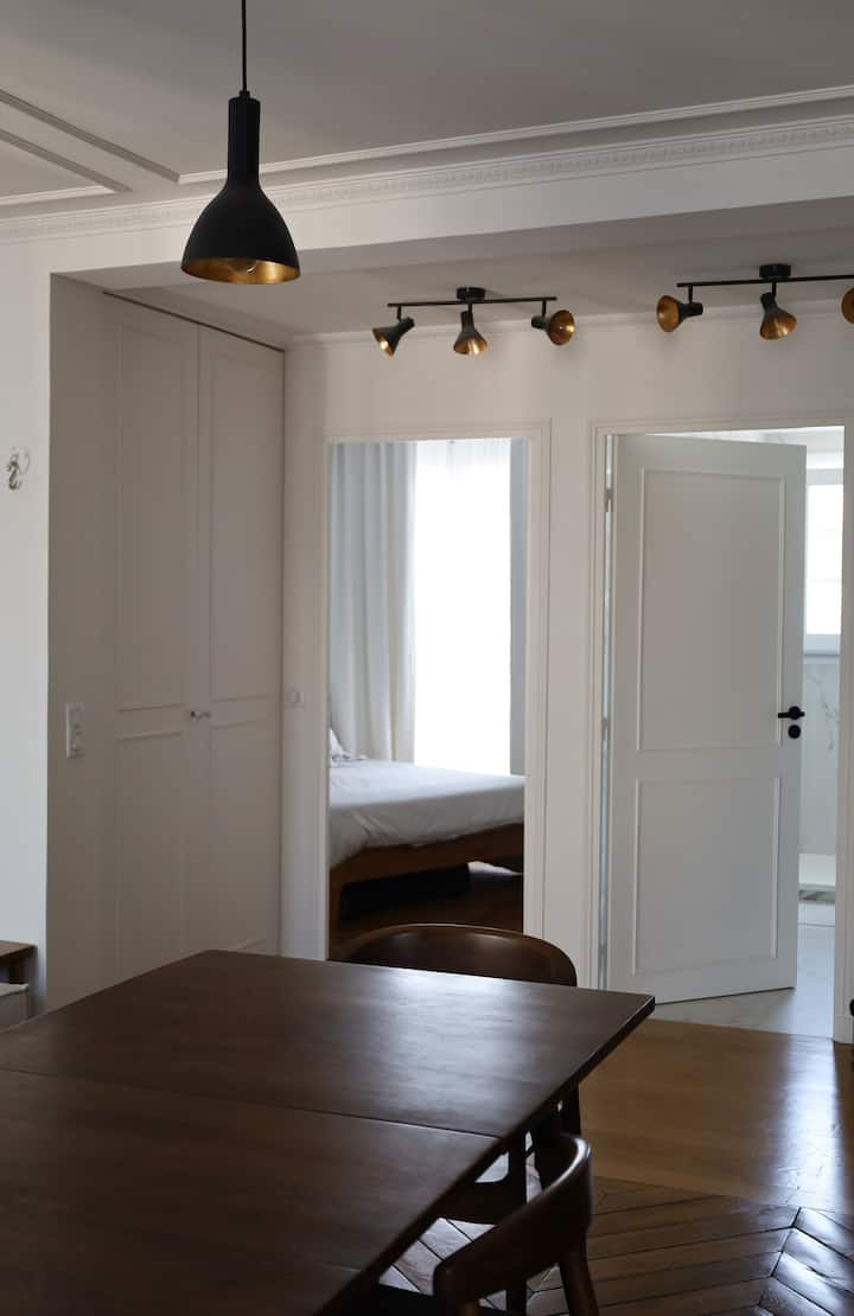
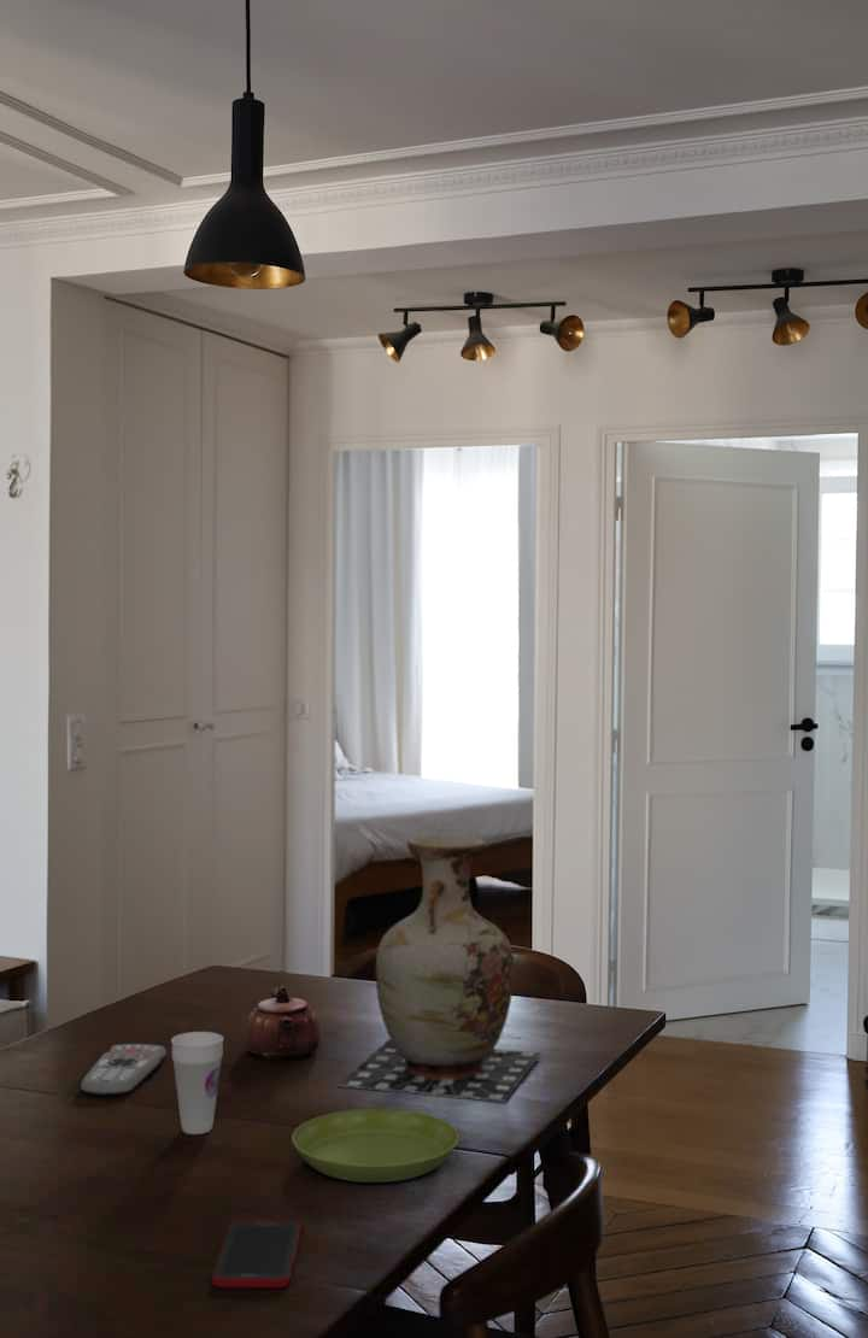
+ remote control [80,1043,168,1097]
+ saucer [291,1108,461,1184]
+ cup [170,1031,224,1135]
+ teapot [244,985,322,1061]
+ vase [336,834,542,1103]
+ cell phone [211,1219,303,1289]
